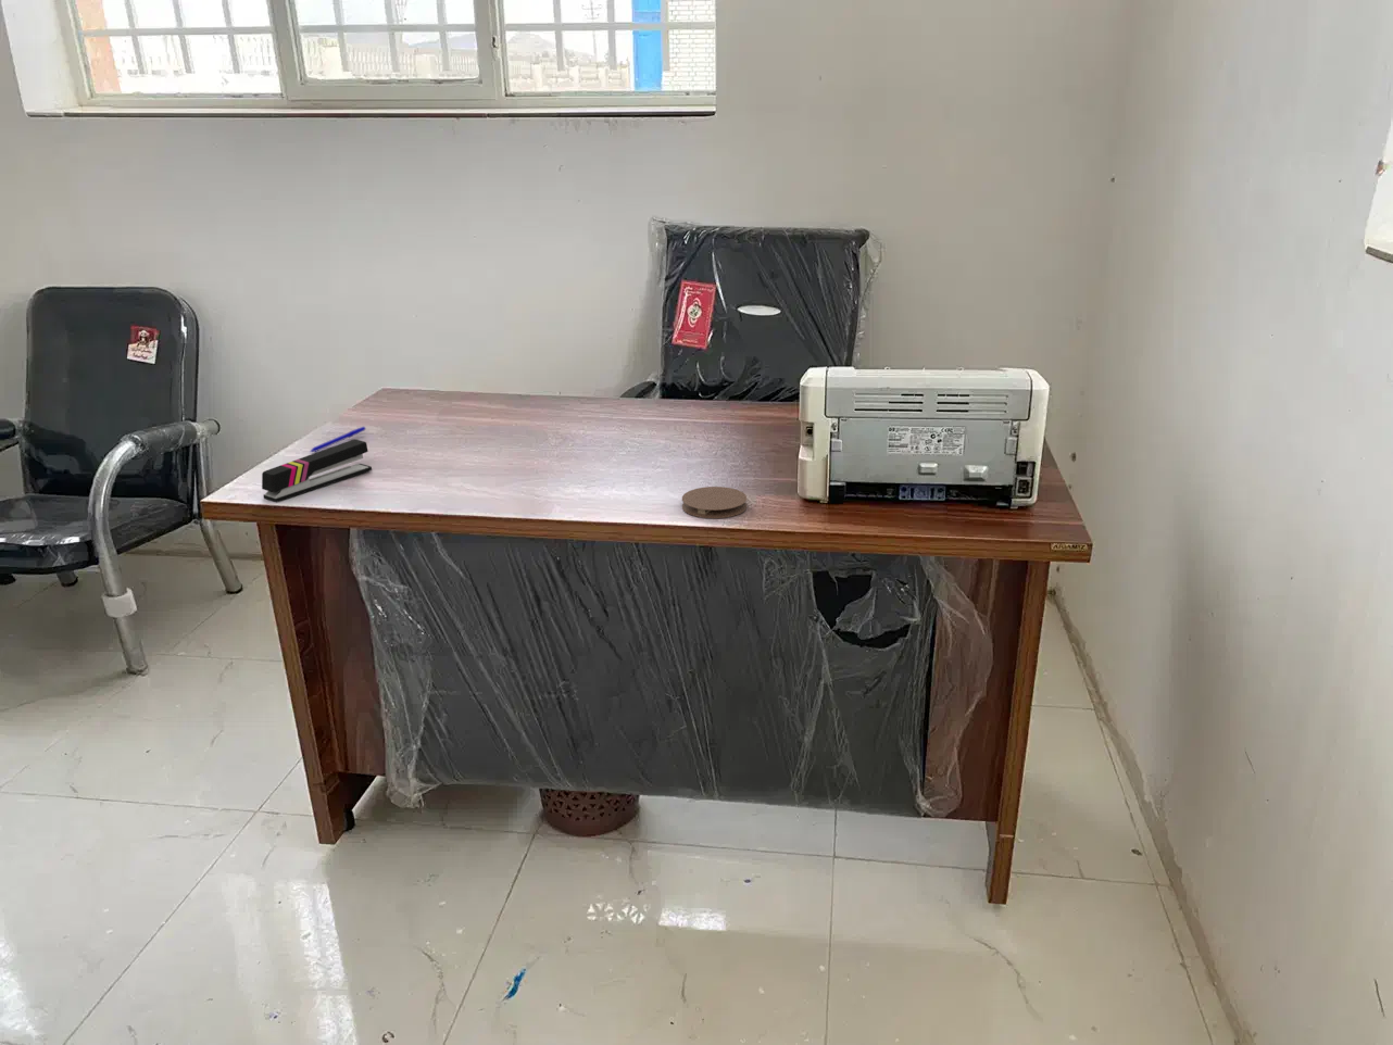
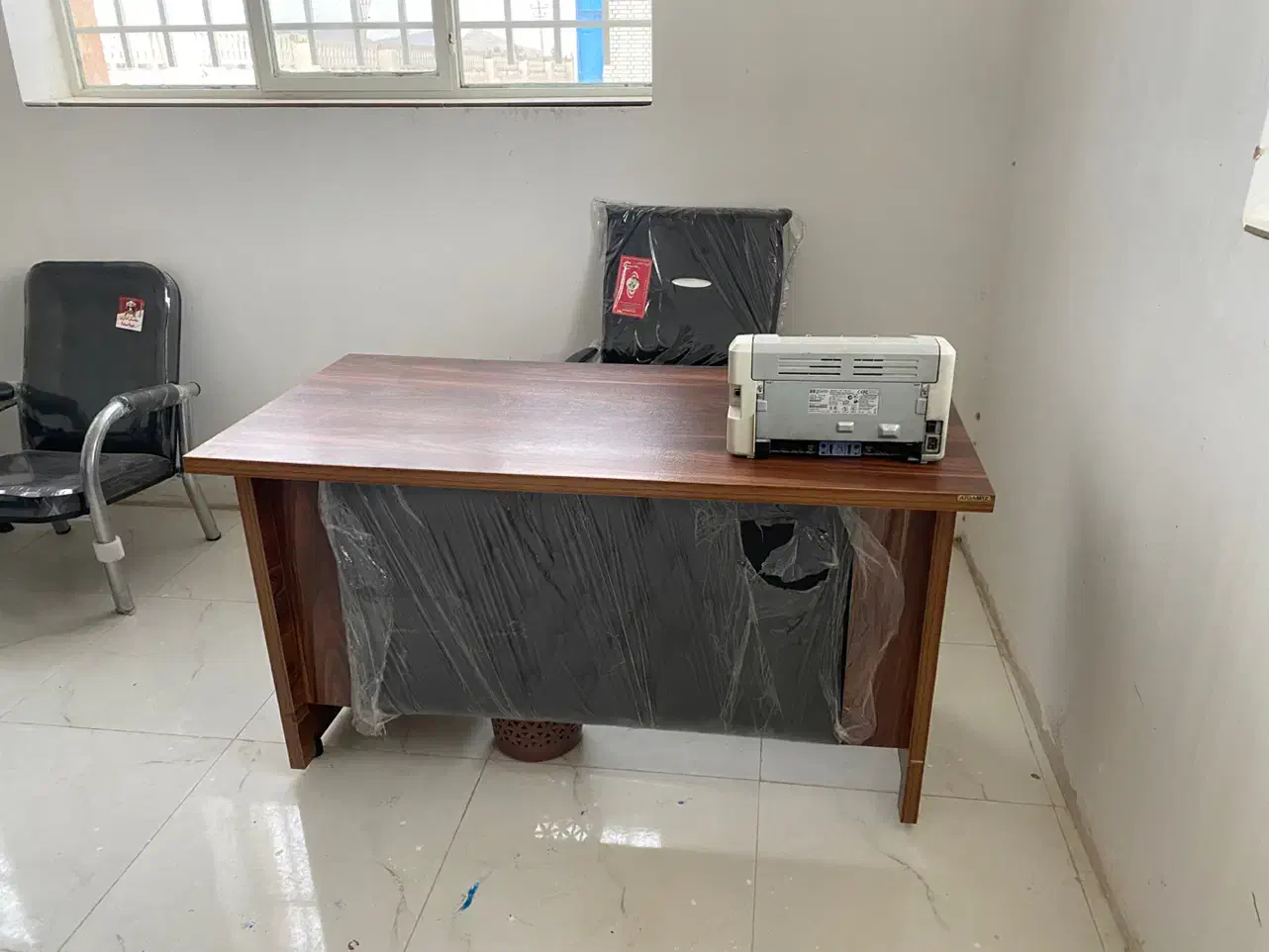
- stapler [261,438,373,503]
- pen [308,426,368,453]
- coaster [682,485,748,519]
